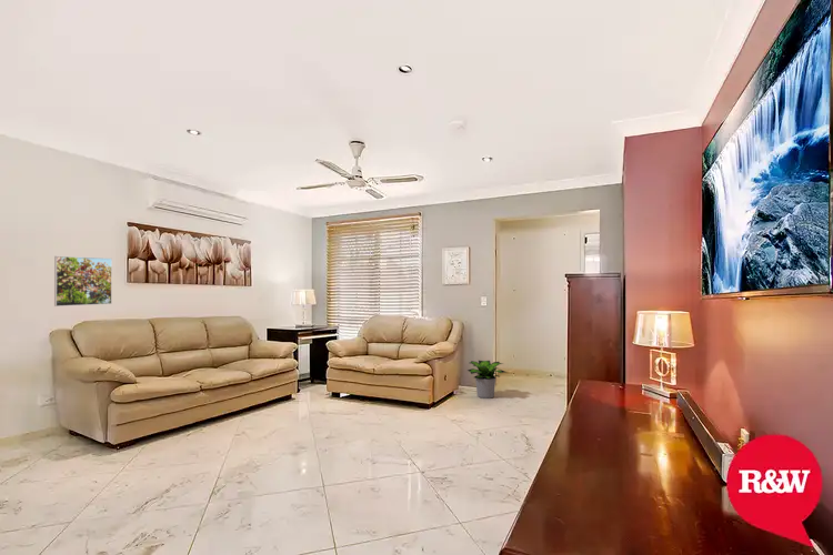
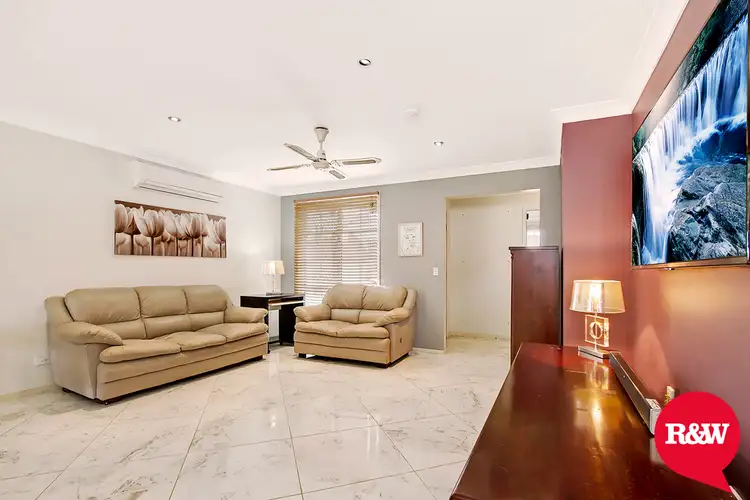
- potted plant [466,360,508,400]
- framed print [53,255,113,307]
